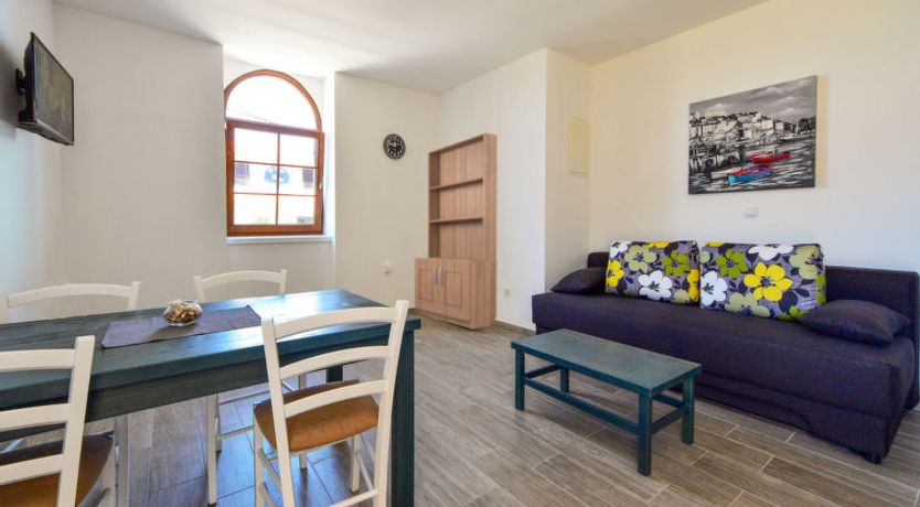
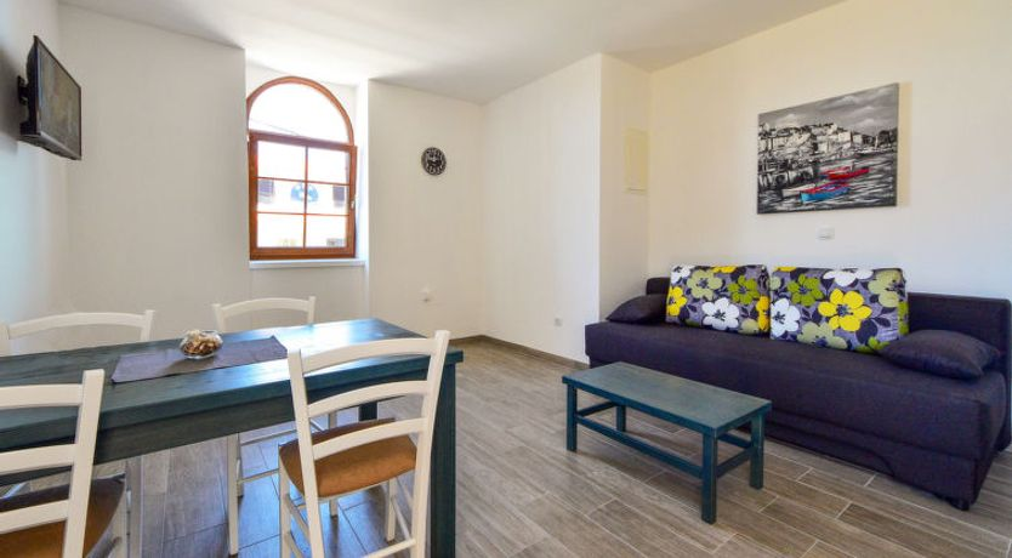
- bookshelf [414,131,499,331]
